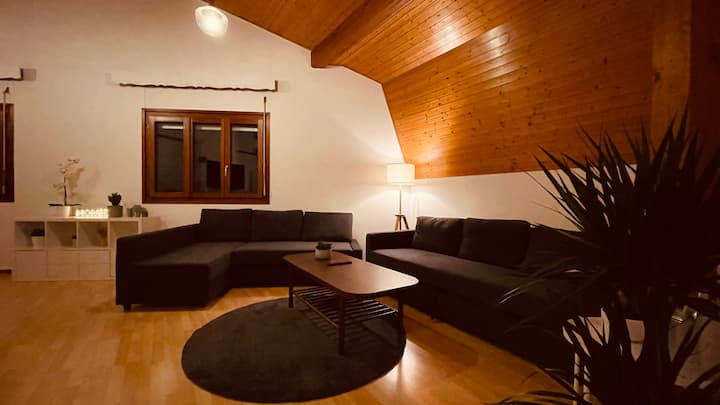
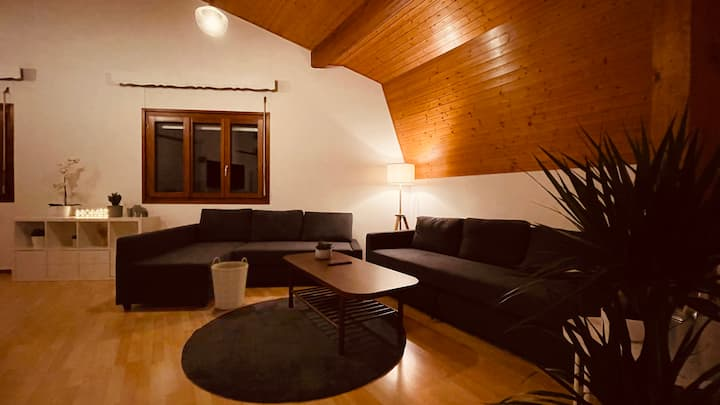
+ basket [210,256,249,311]
